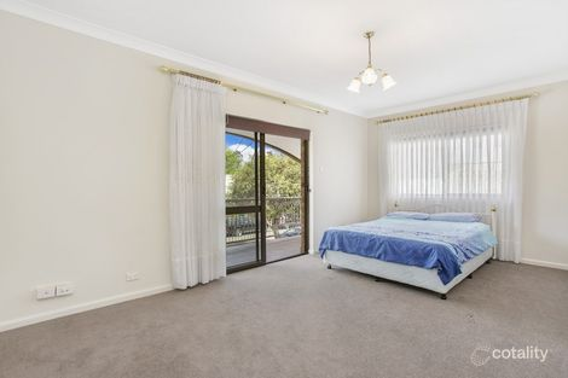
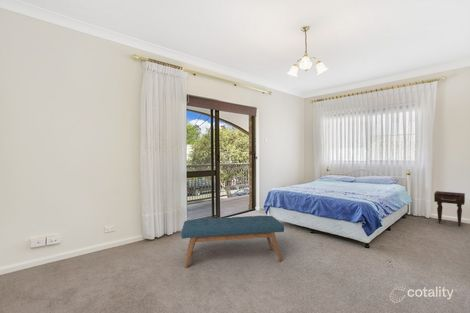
+ bench [180,215,285,269]
+ nightstand [433,190,466,227]
